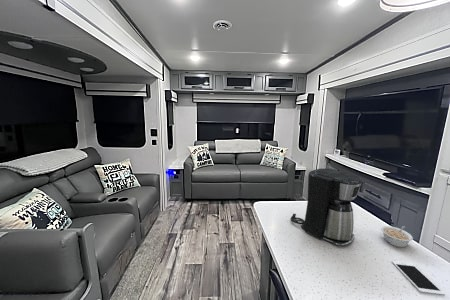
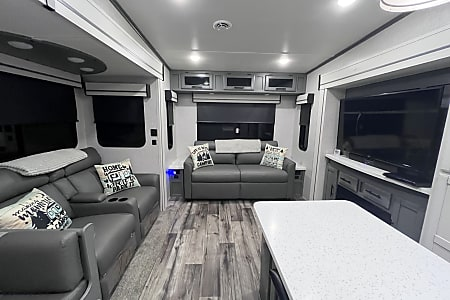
- legume [380,225,414,248]
- cell phone [391,260,446,297]
- coffee maker [289,168,364,247]
